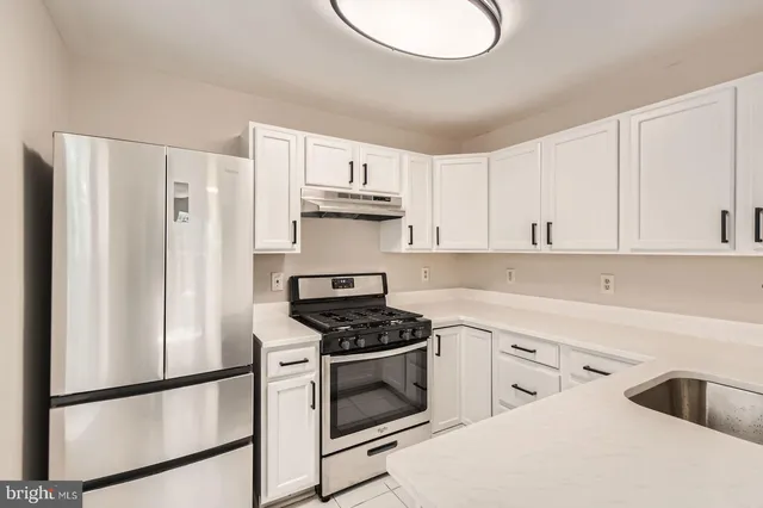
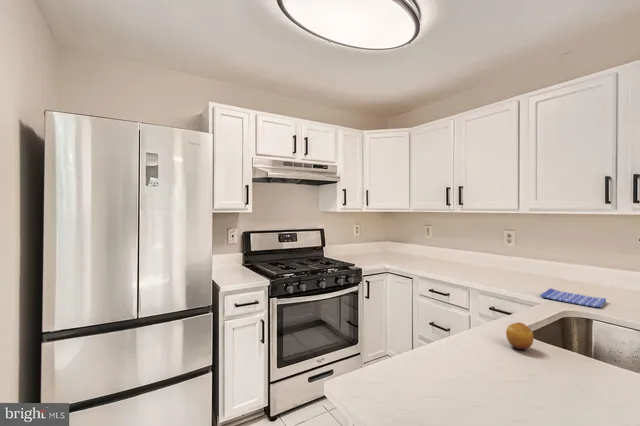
+ dish towel [540,287,607,309]
+ fruit [505,321,535,351]
